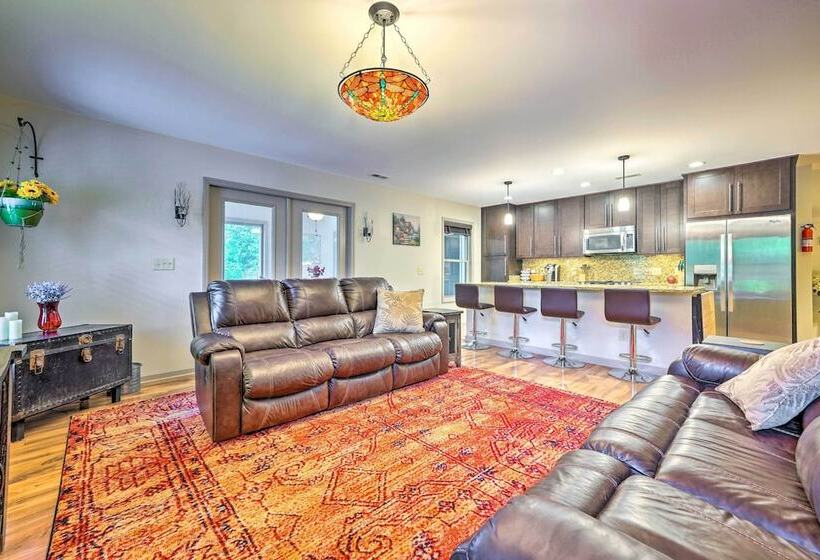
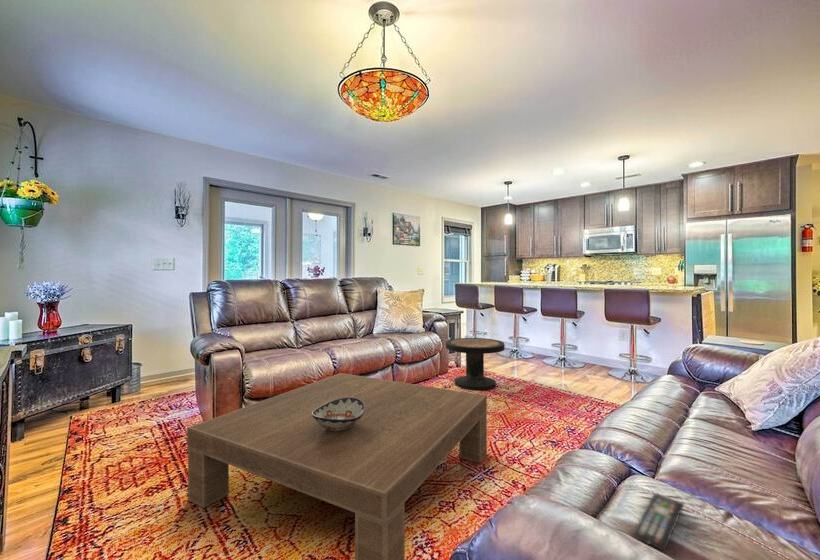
+ coffee table [186,372,488,560]
+ decorative bowl [311,397,366,431]
+ remote control [632,492,685,551]
+ side table [445,337,506,391]
